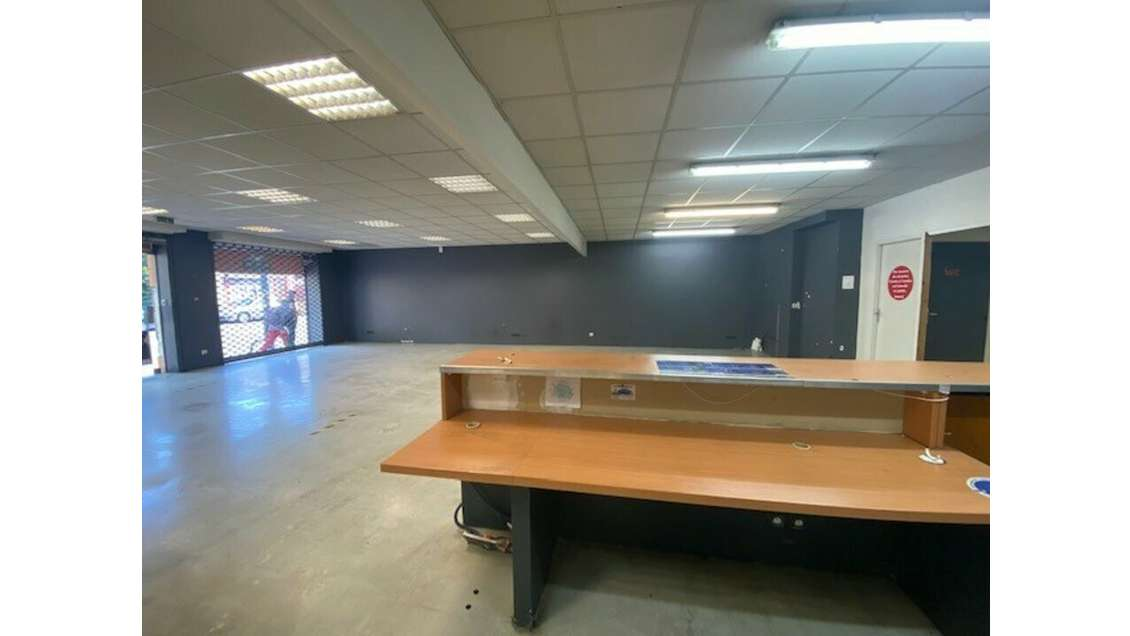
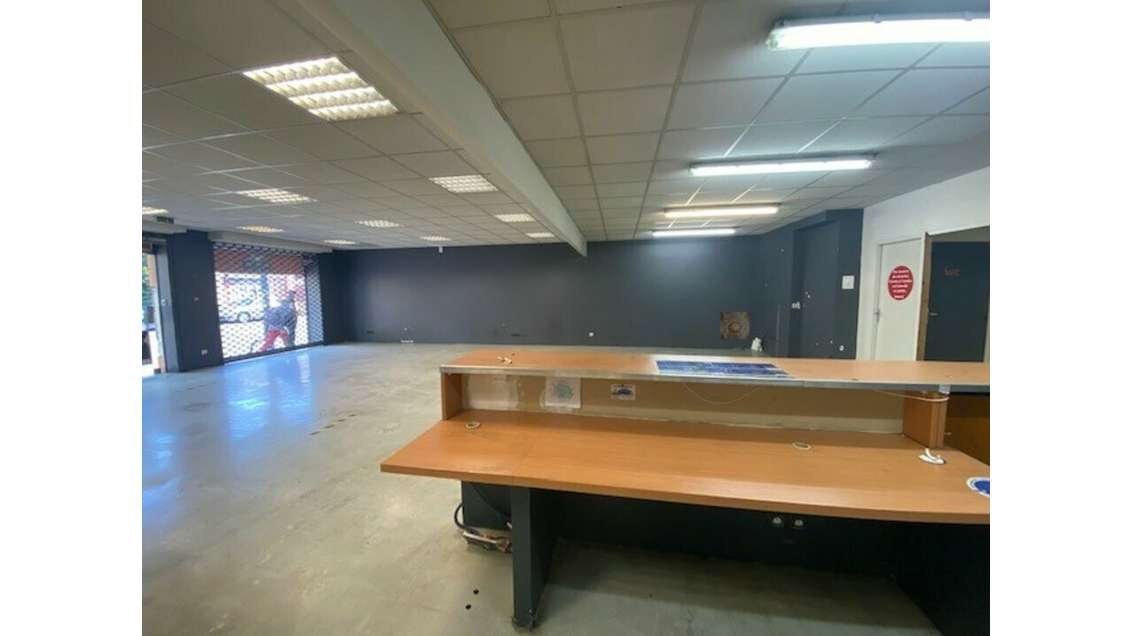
+ wall art [719,311,751,340]
